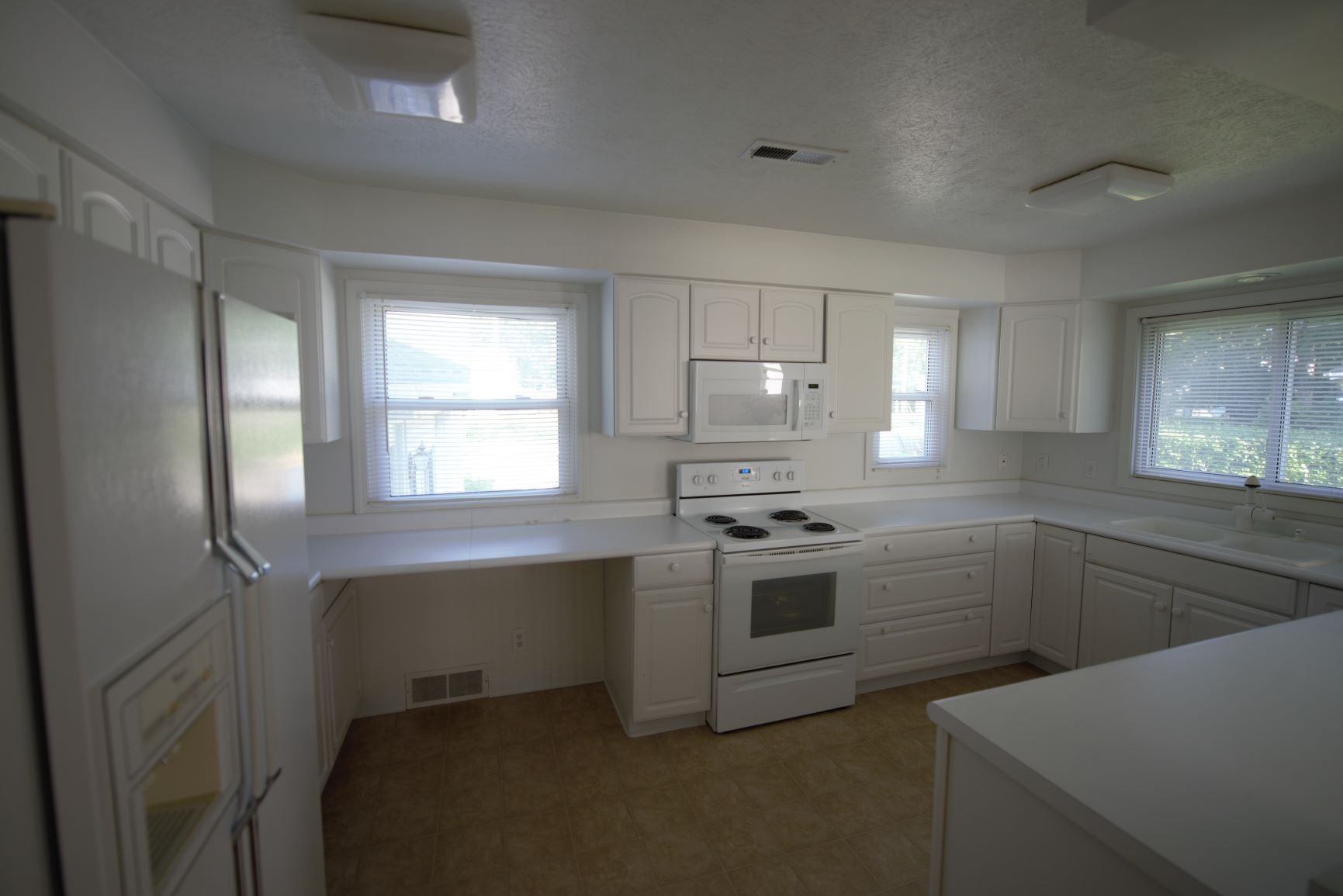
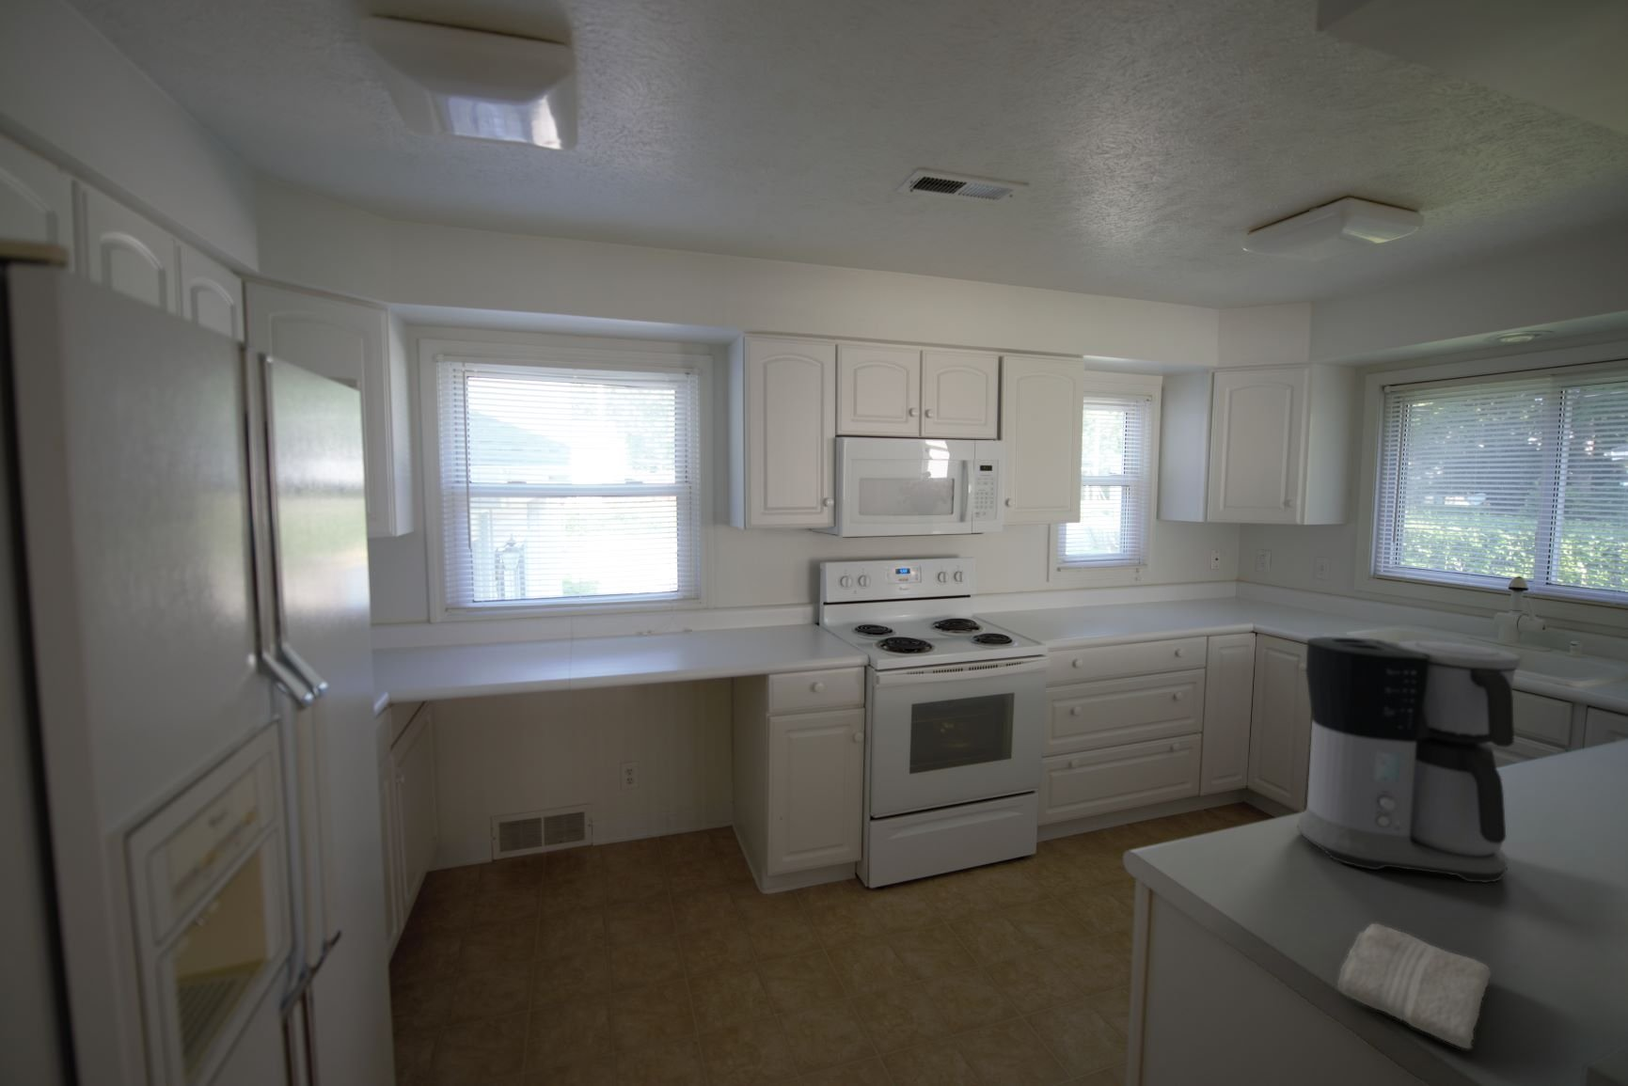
+ coffee maker [1296,635,1521,884]
+ washcloth [1336,922,1492,1051]
